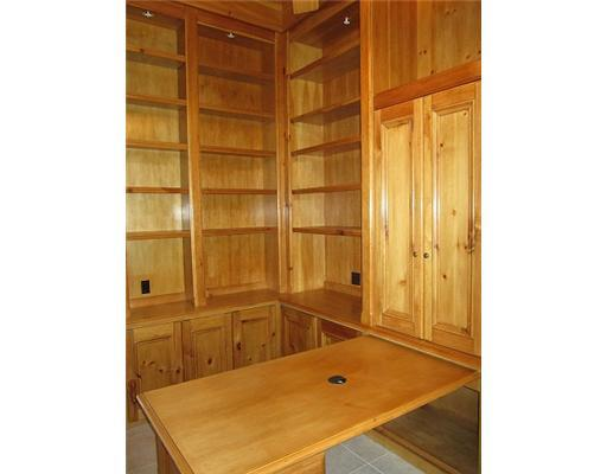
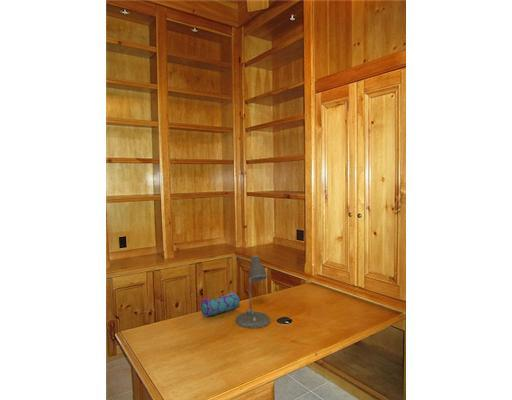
+ desk lamp [234,255,271,329]
+ pencil case [200,291,241,318]
